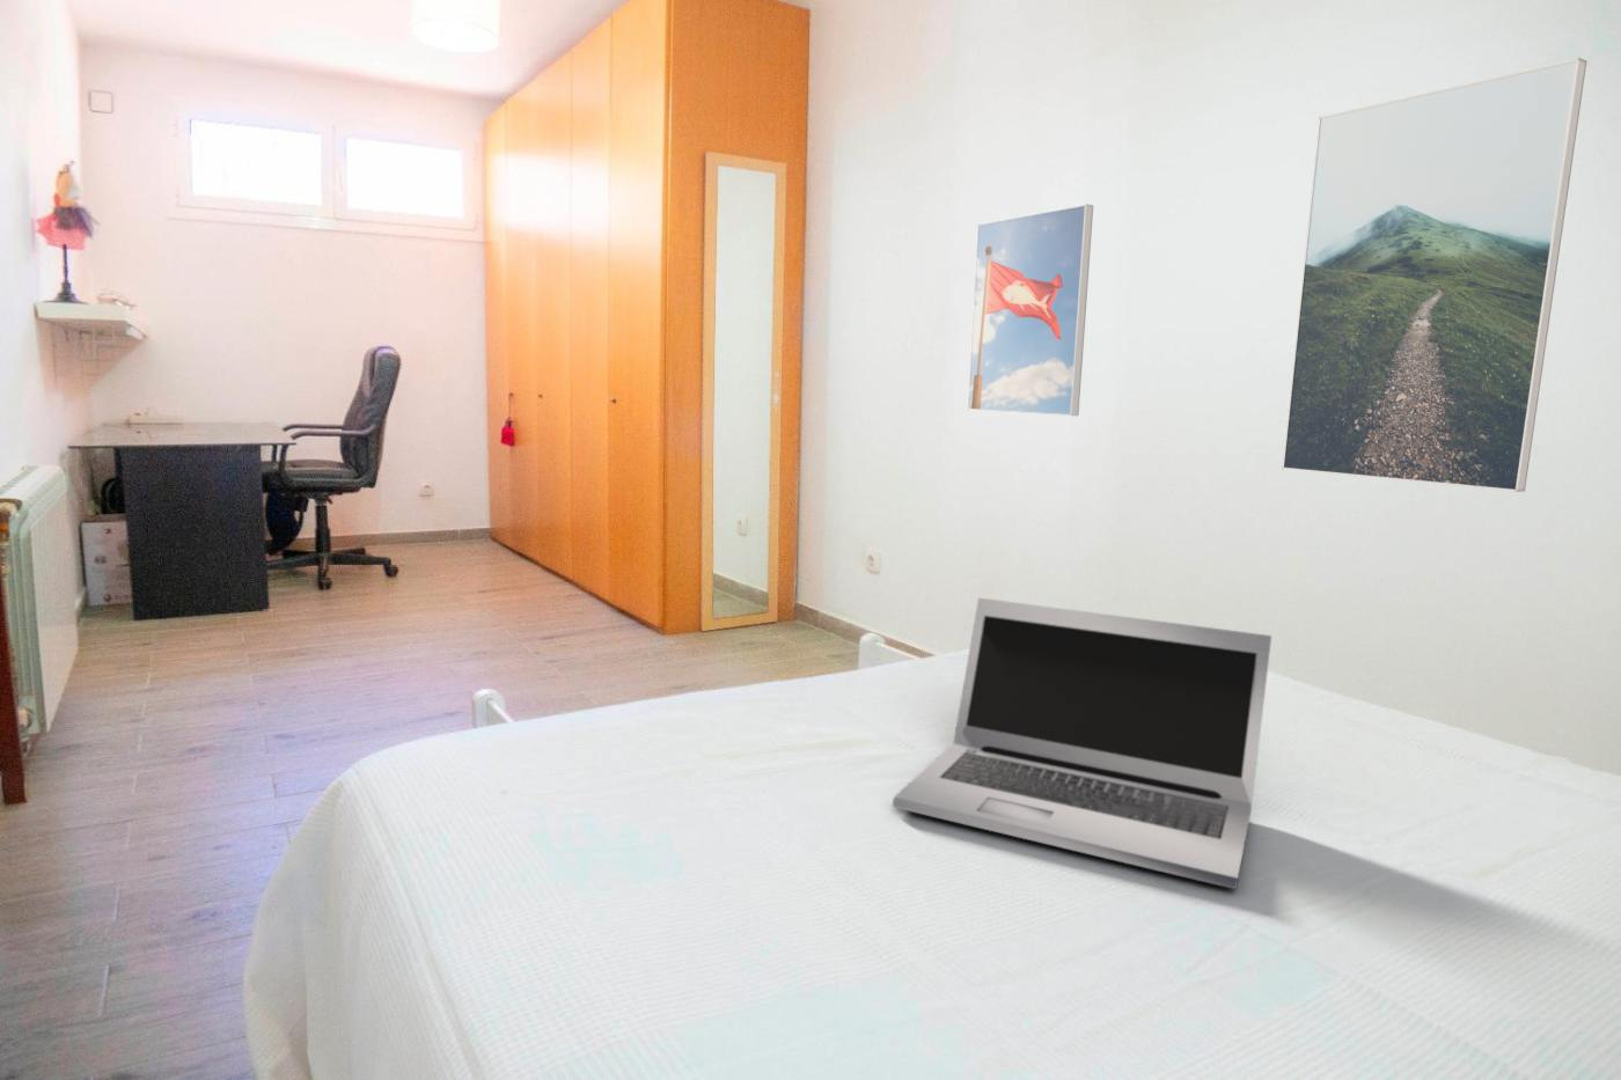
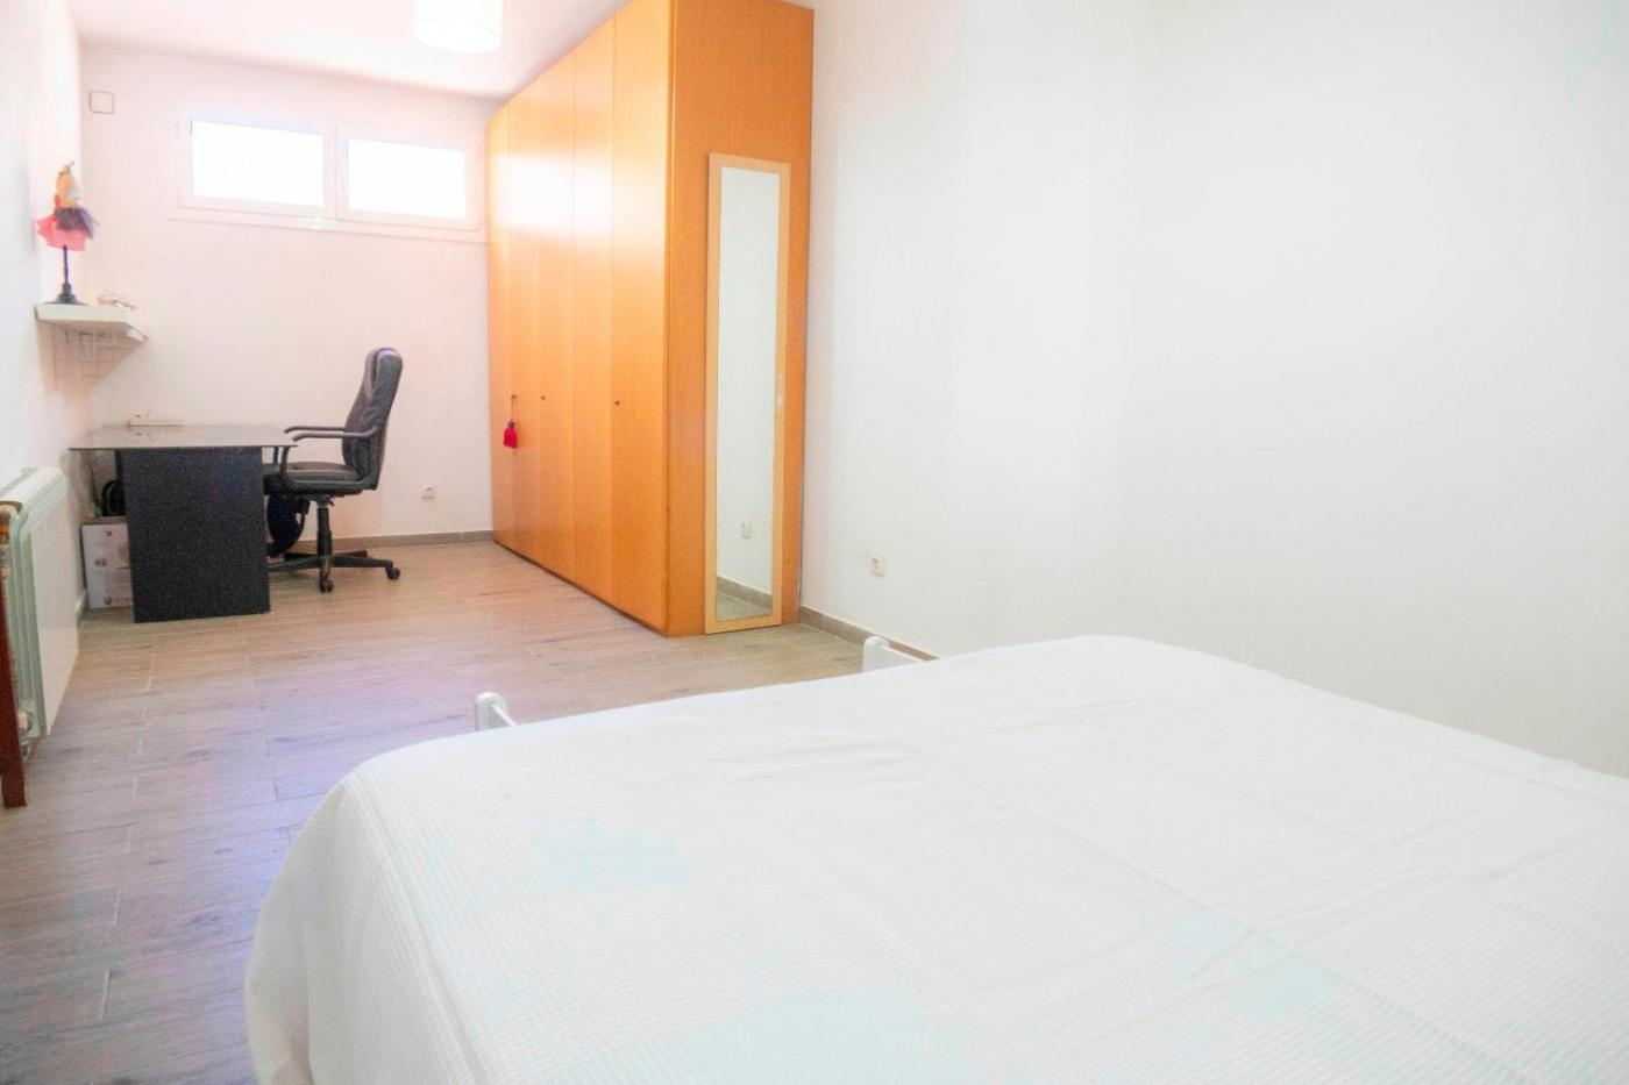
- laptop [892,597,1273,891]
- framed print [1281,57,1587,493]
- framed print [967,202,1094,417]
